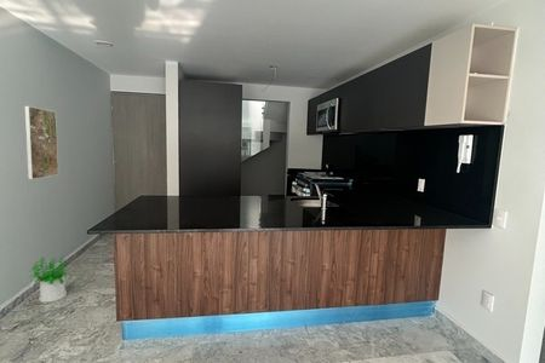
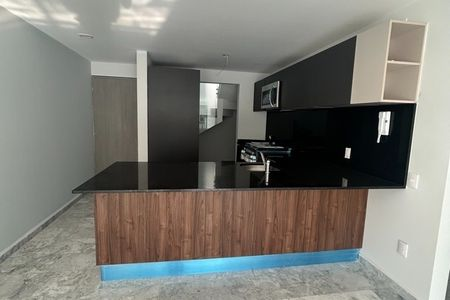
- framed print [23,105,59,180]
- potted plant [28,254,69,304]
